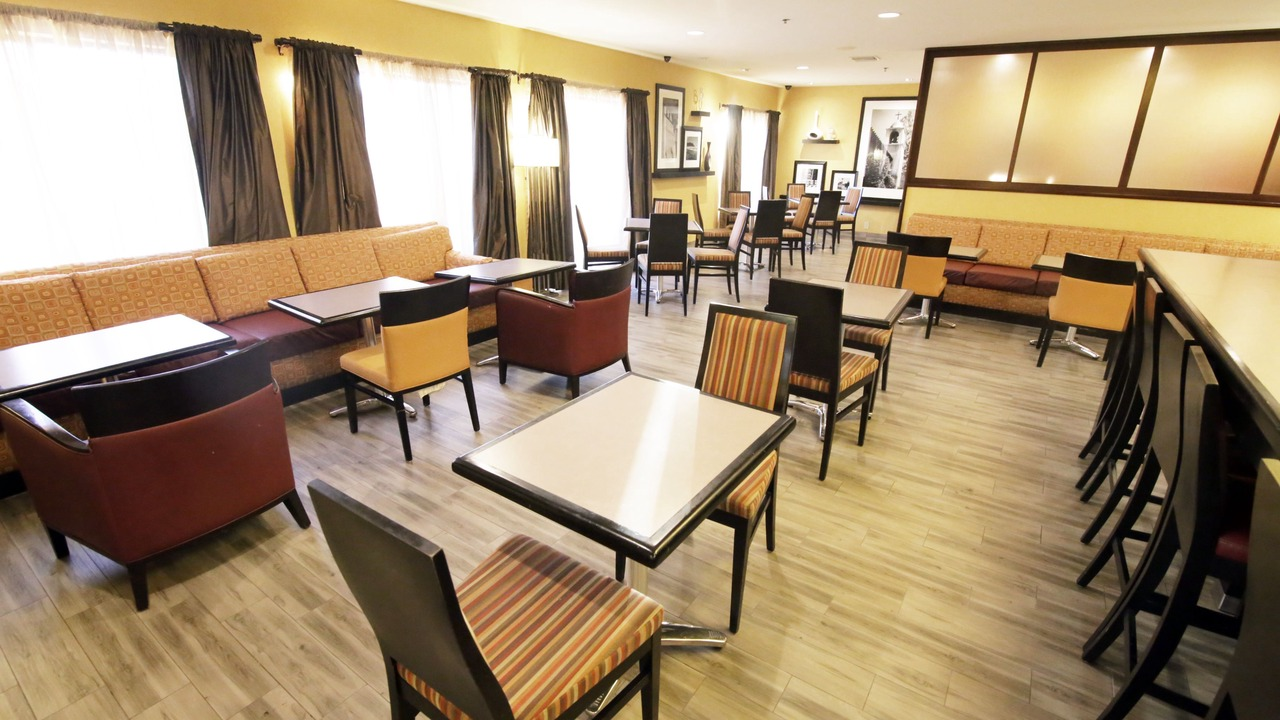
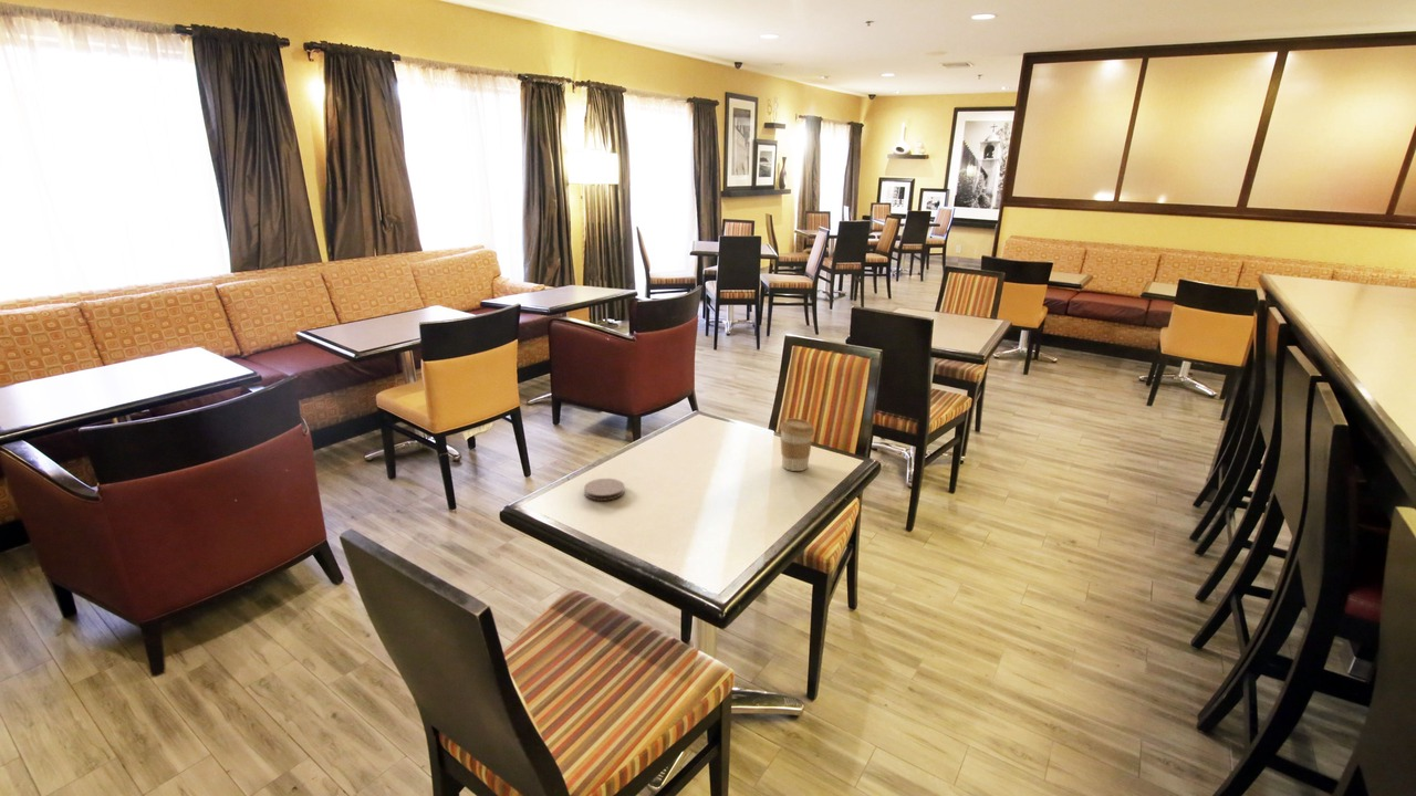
+ coaster [583,478,625,502]
+ coffee cup [779,417,815,472]
